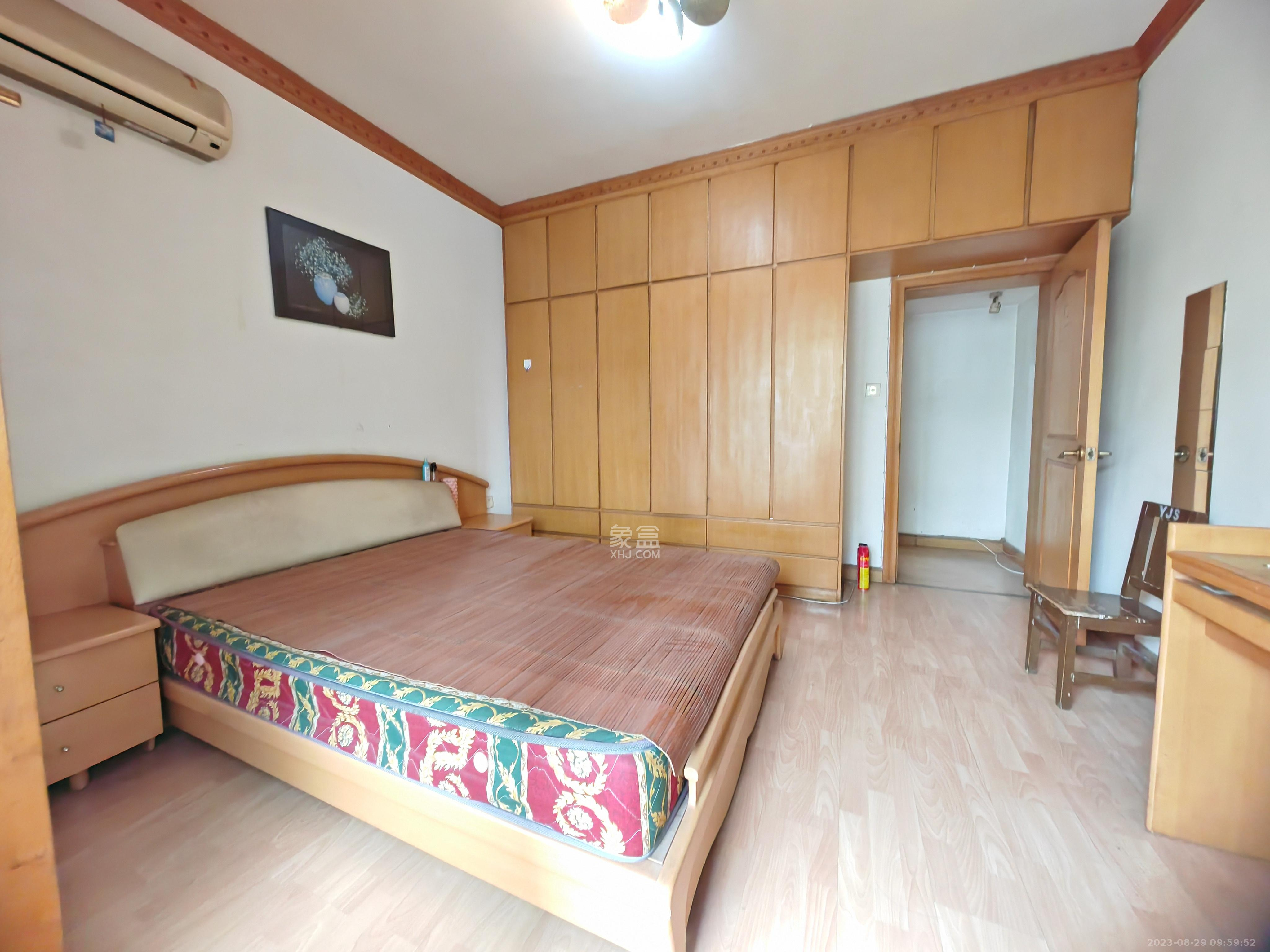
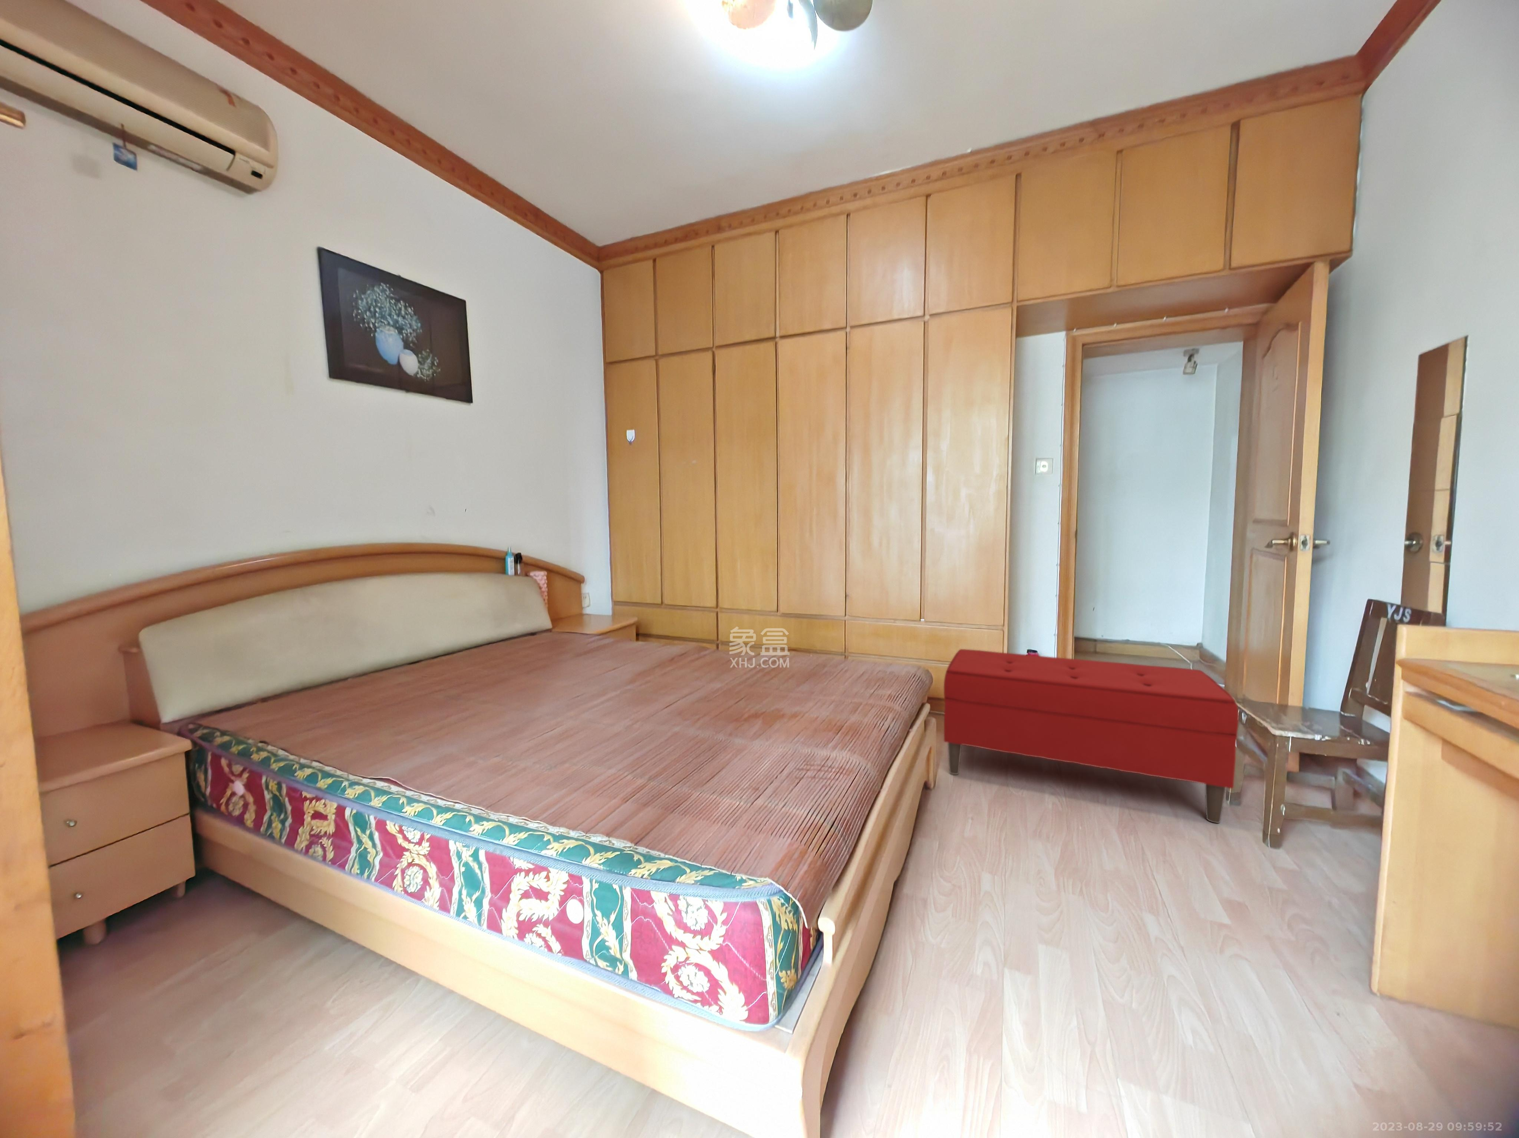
+ bench [944,649,1239,824]
